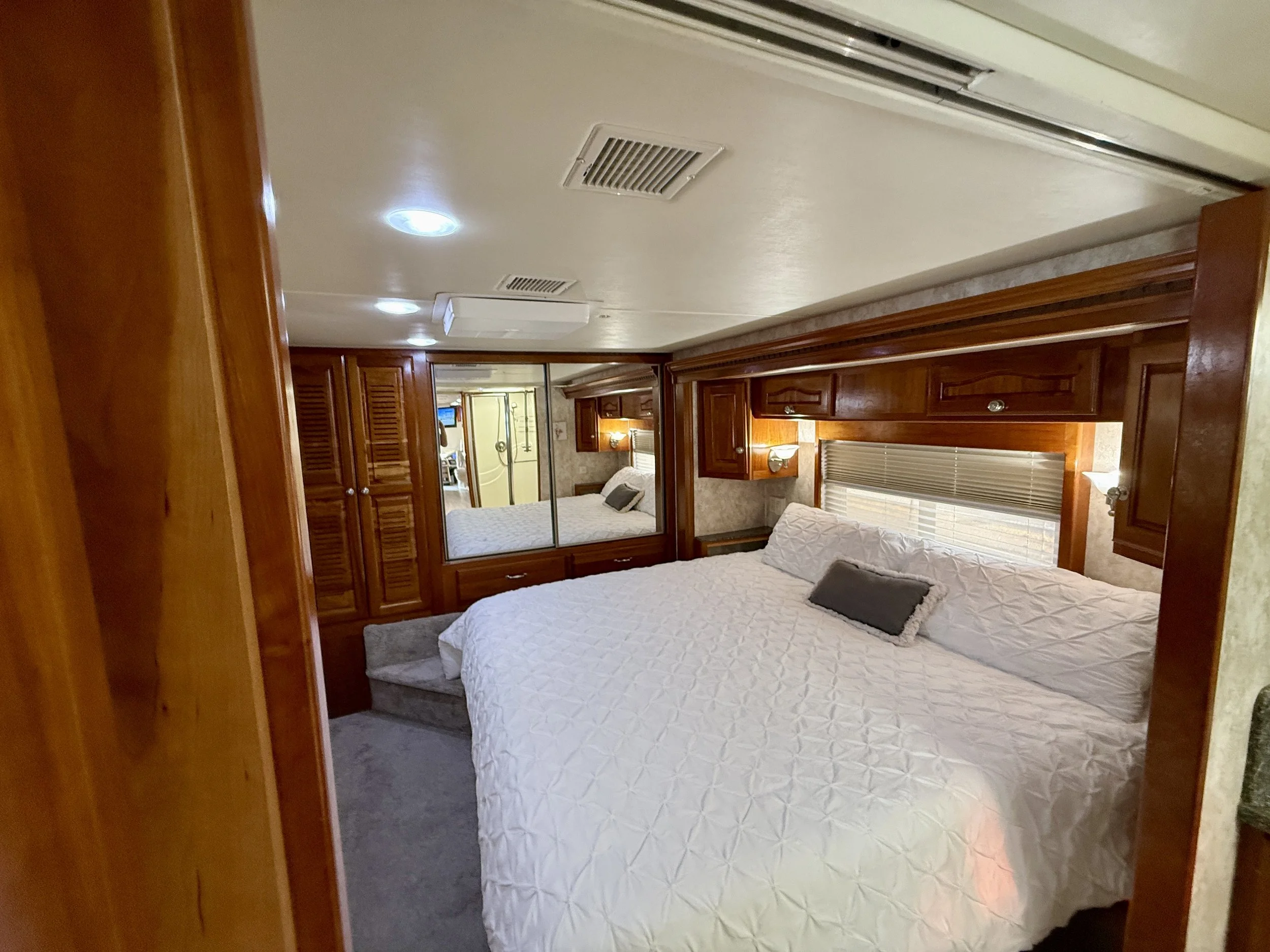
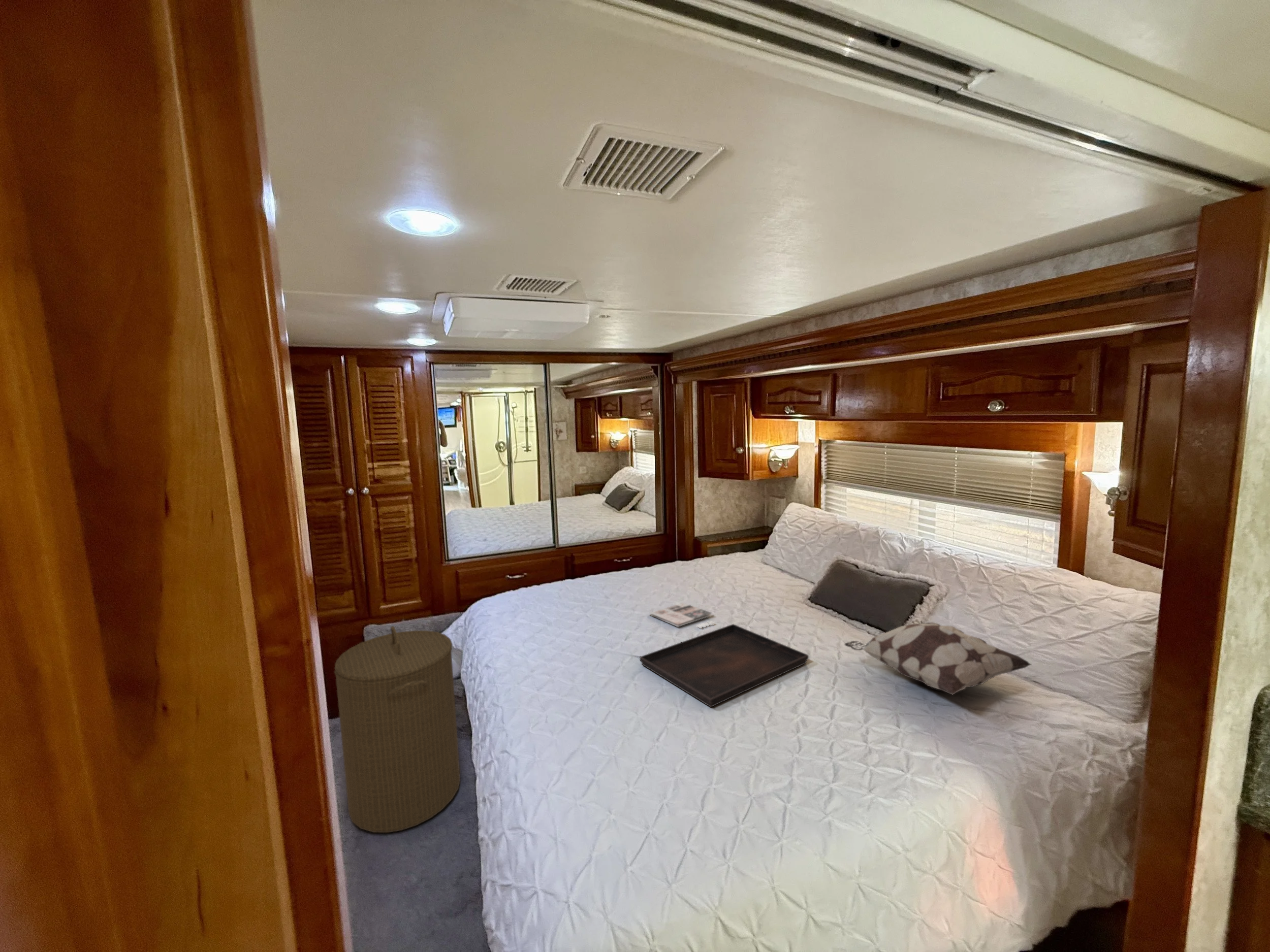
+ magazine [649,602,715,629]
+ laundry hamper [334,626,461,833]
+ serving tray [639,623,809,708]
+ decorative pillow [844,621,1032,696]
